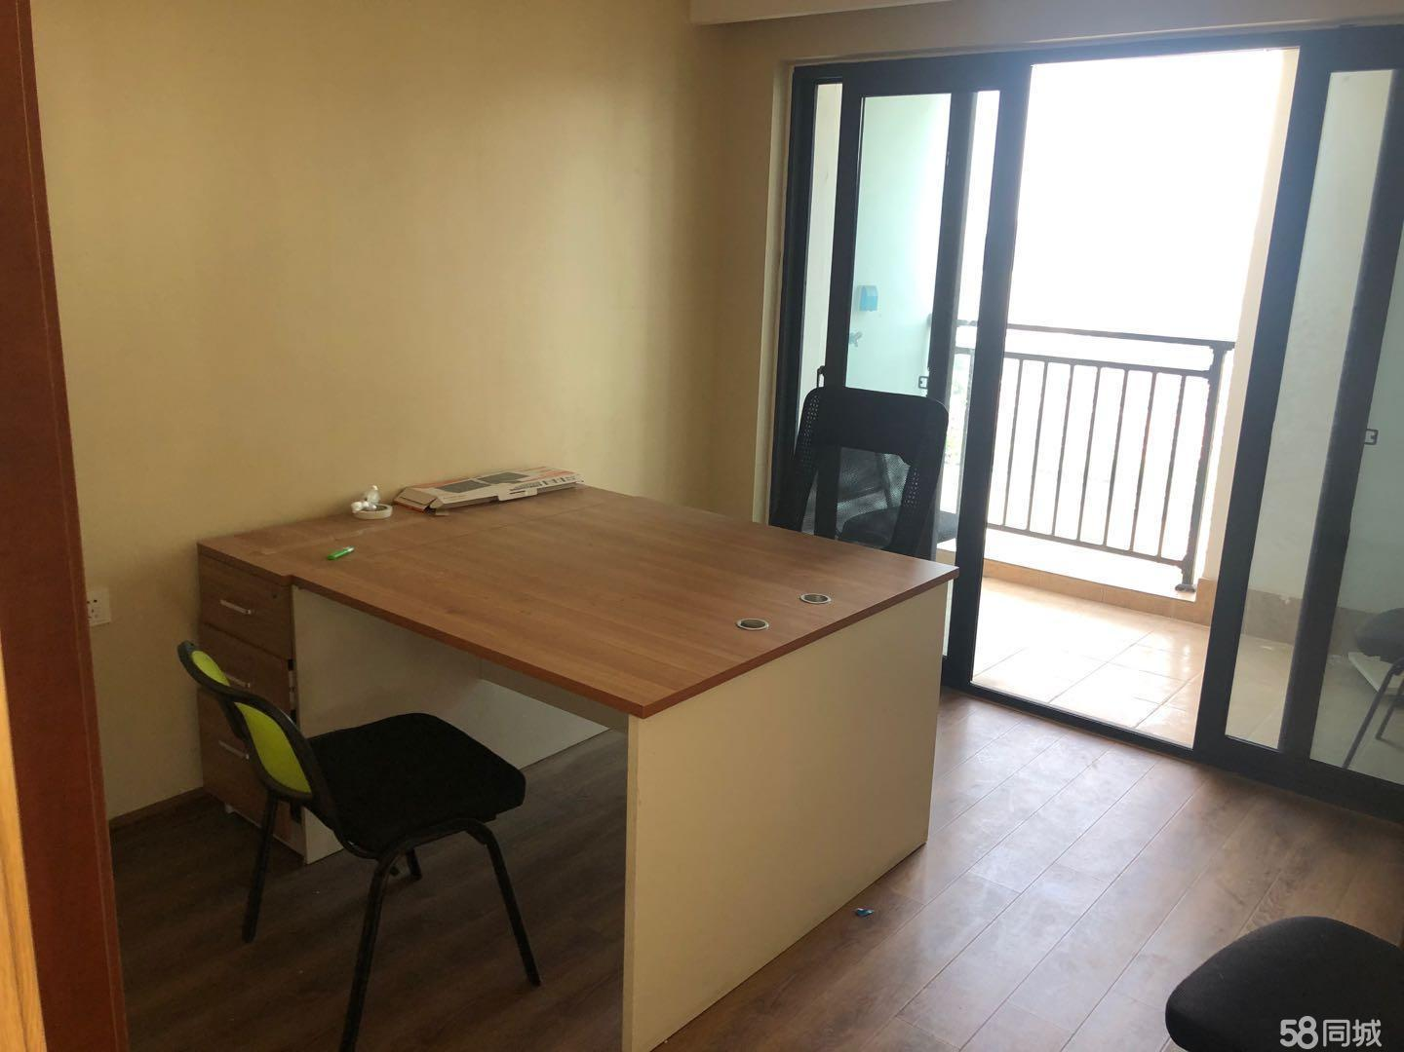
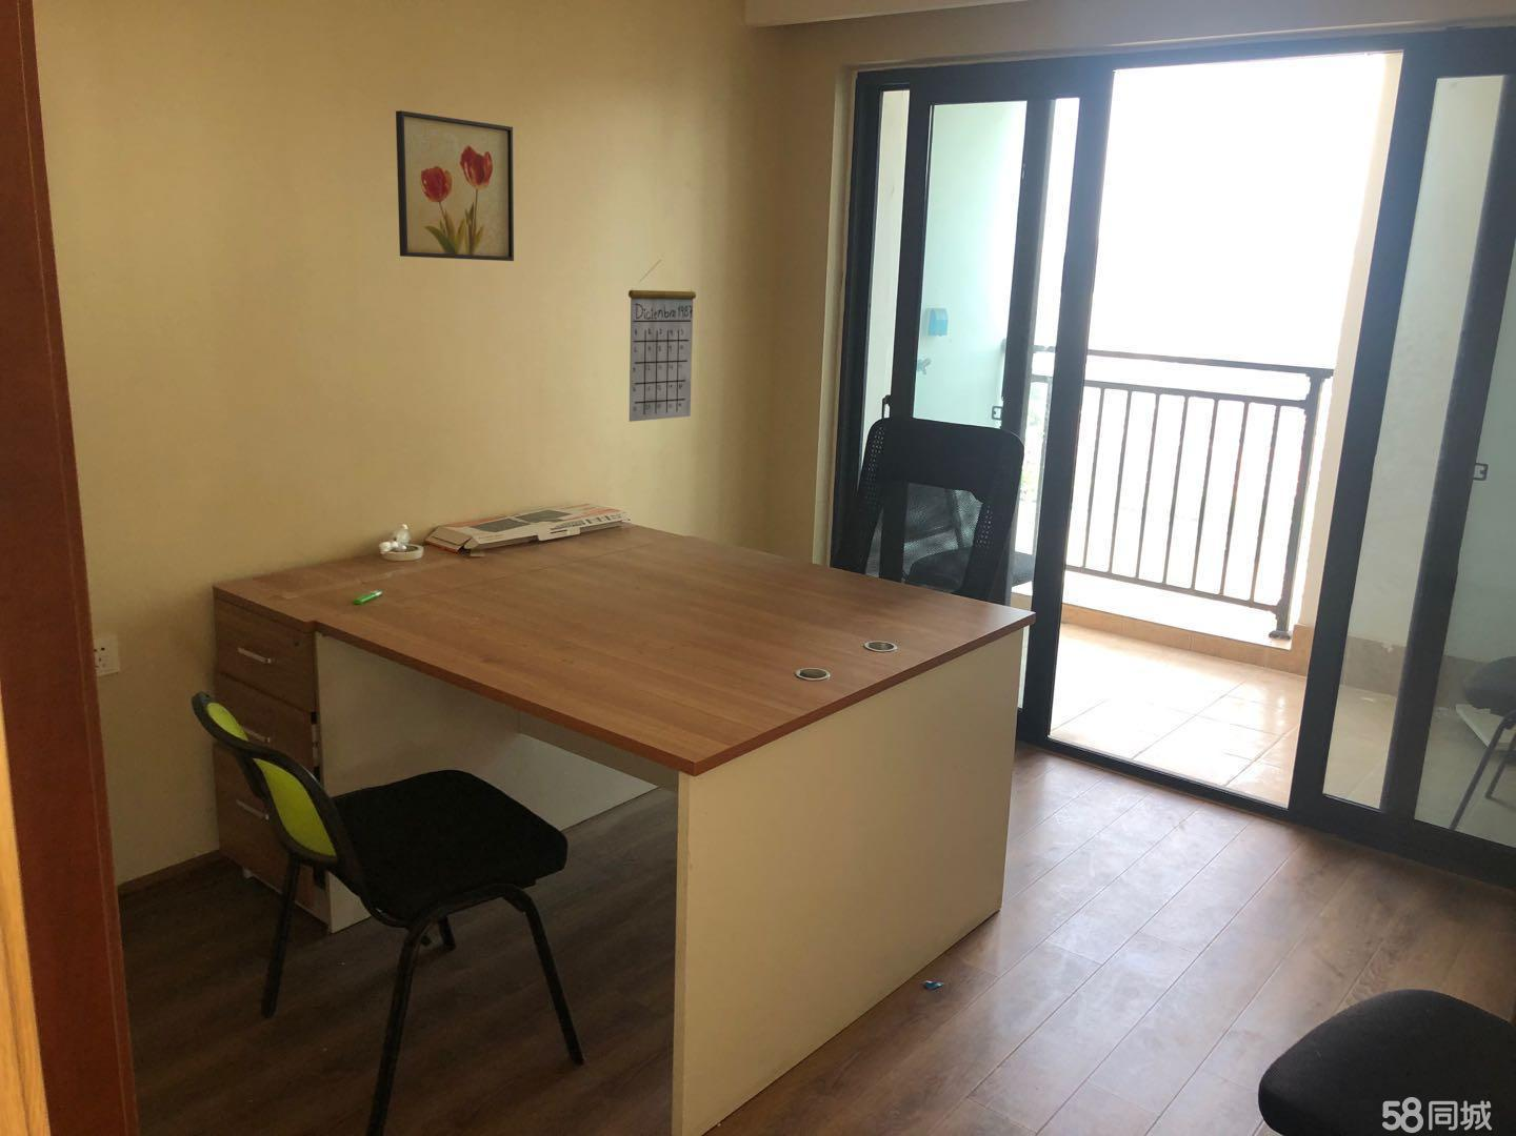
+ calendar [628,261,697,422]
+ wall art [395,110,514,261]
